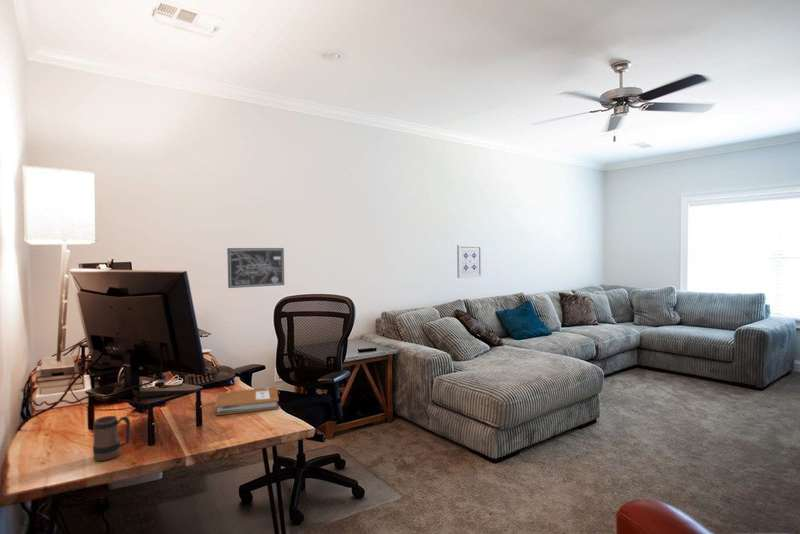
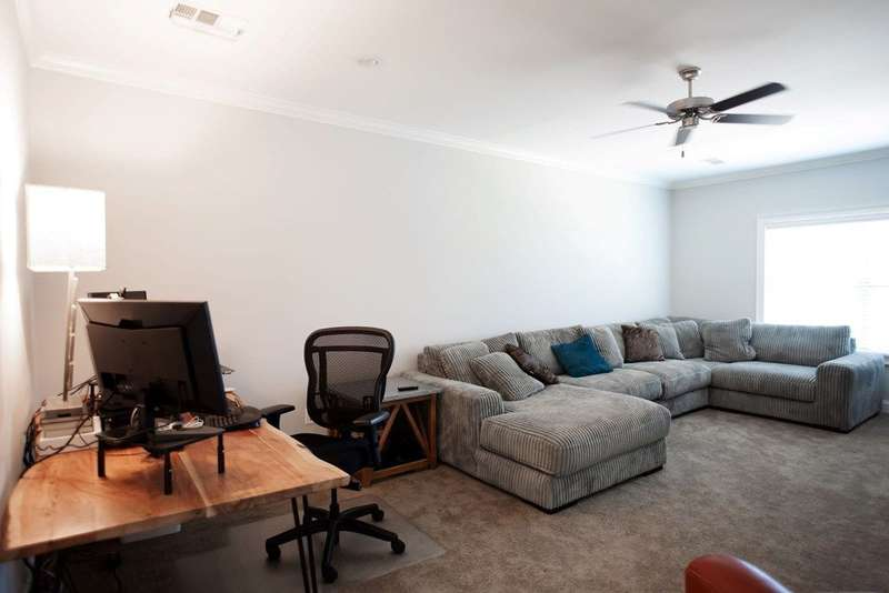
- mug [92,415,131,462]
- notebook [213,386,281,416]
- wall art [226,247,285,289]
- wall art [456,244,483,279]
